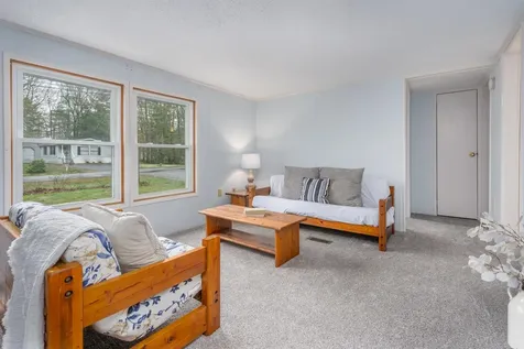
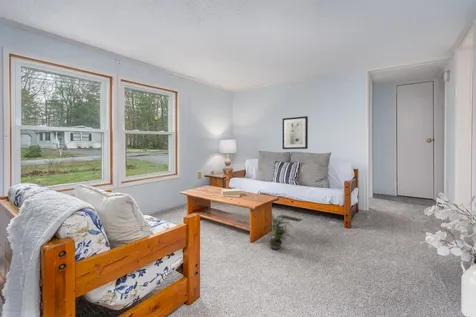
+ potted plant [260,210,295,250]
+ wall art [282,115,309,150]
